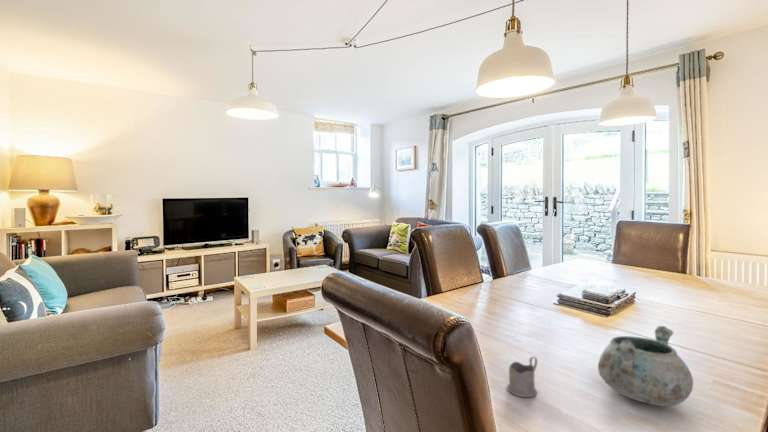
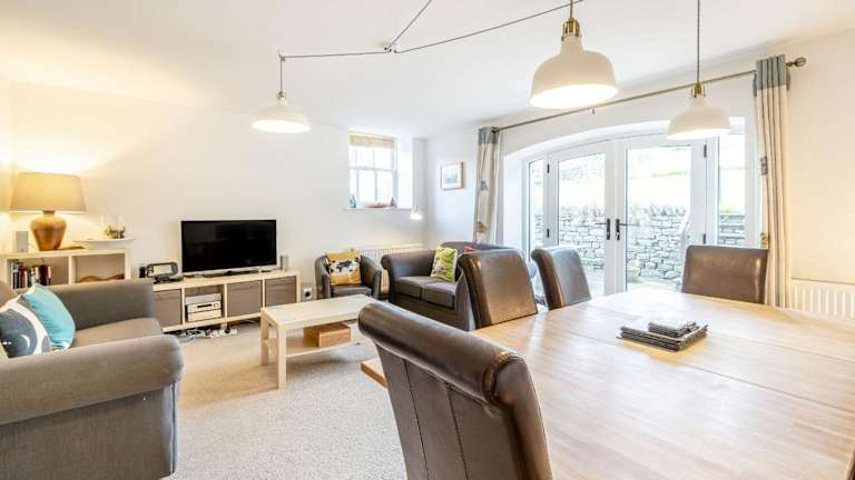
- decorative bowl [597,325,694,407]
- tea glass holder [506,356,538,398]
